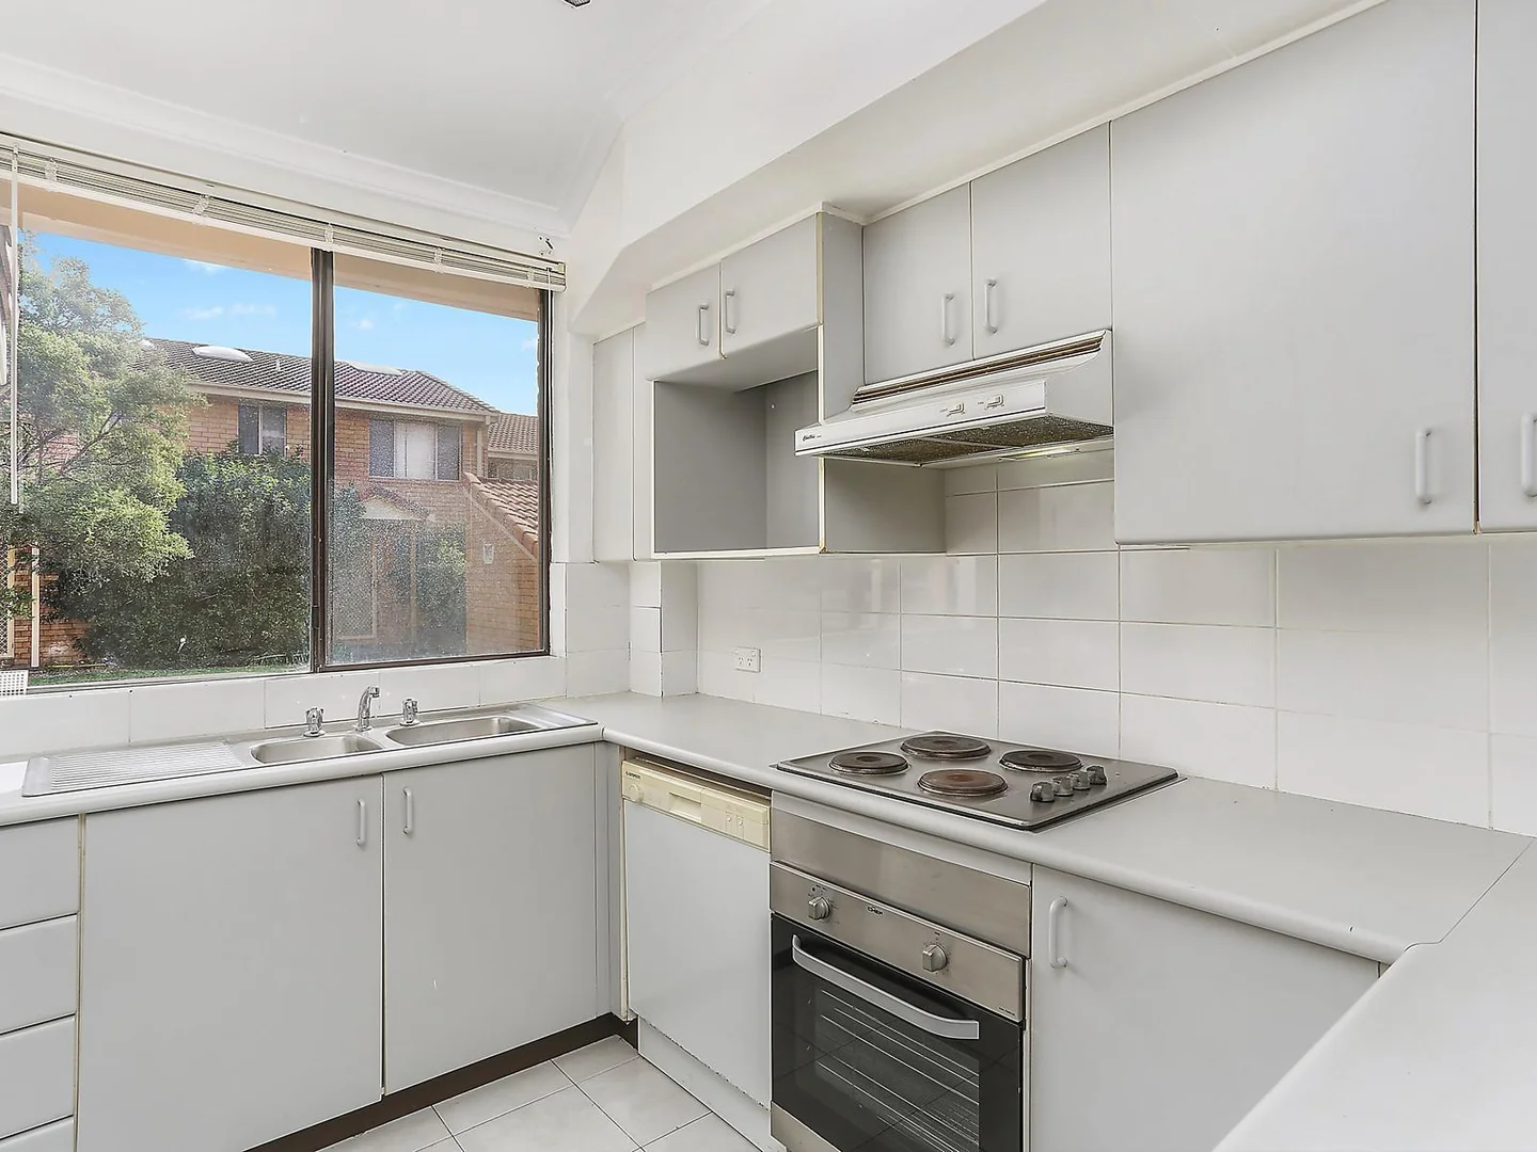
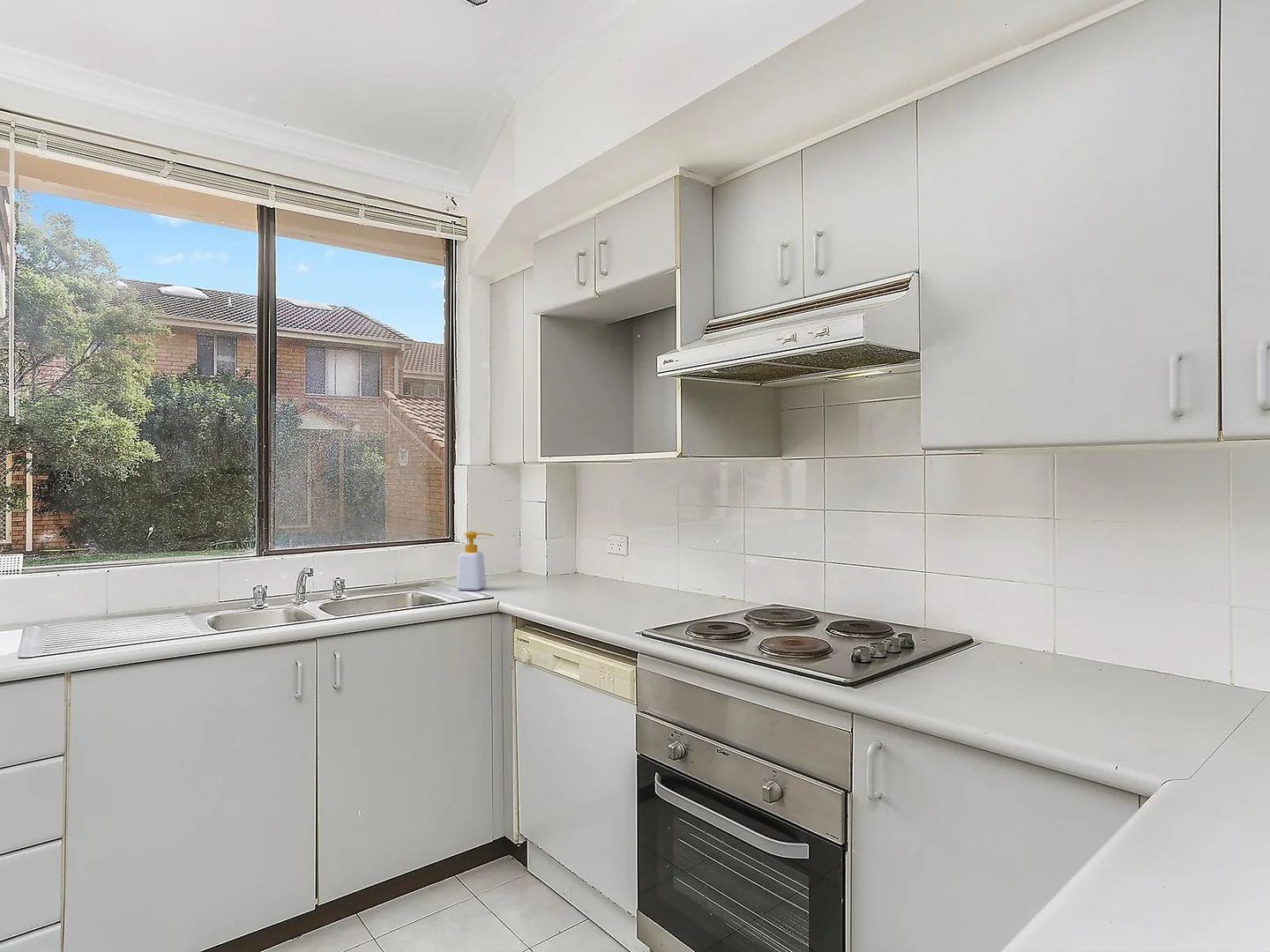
+ soap bottle [455,531,495,591]
